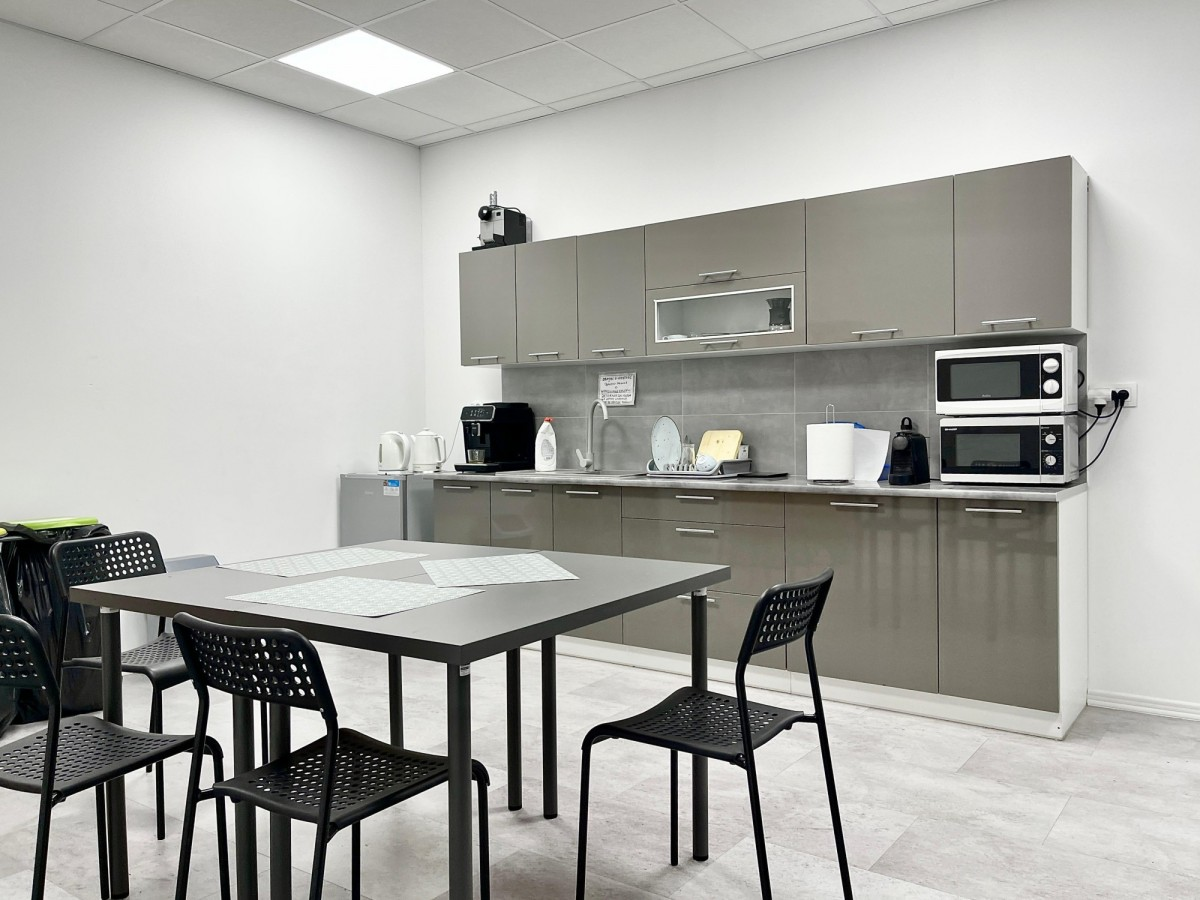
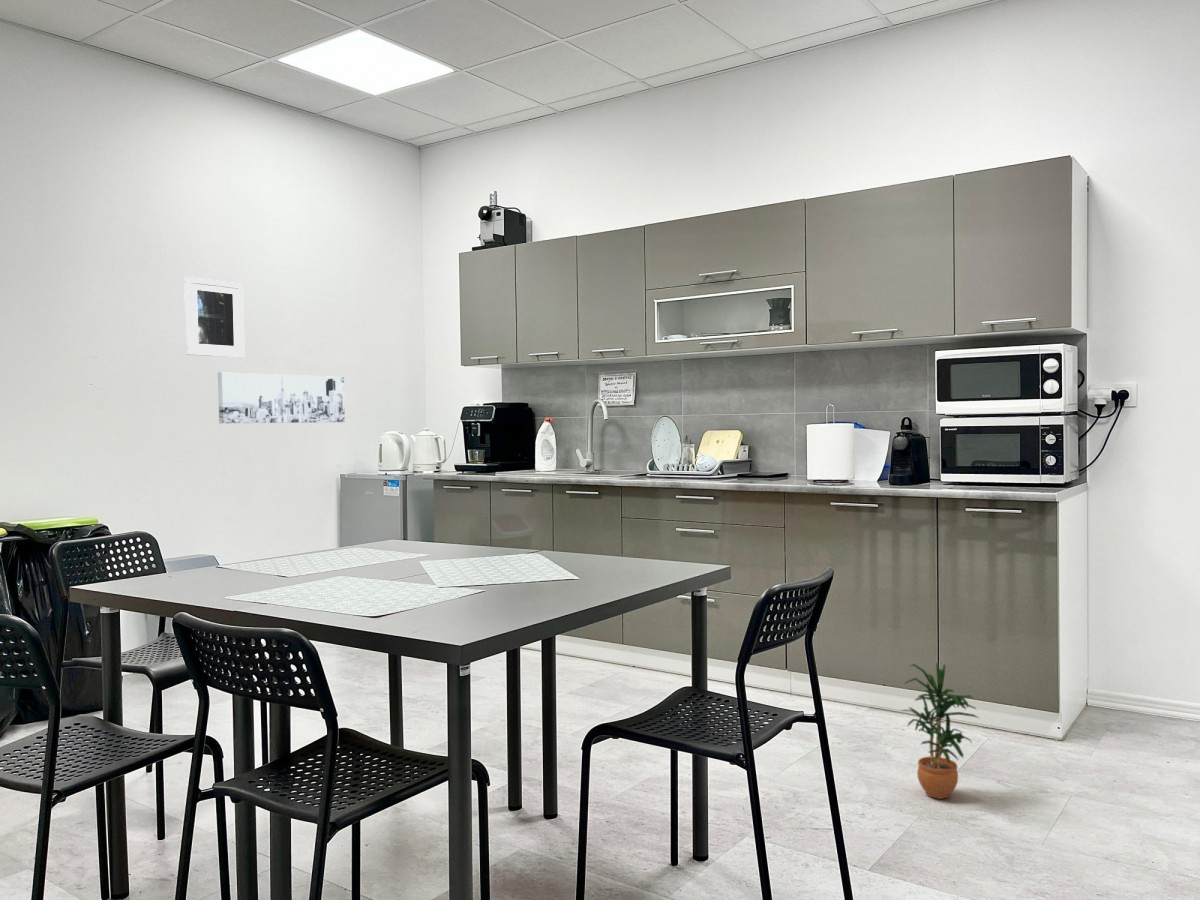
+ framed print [183,276,246,359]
+ wall art [217,371,346,424]
+ potted plant [900,661,980,800]
